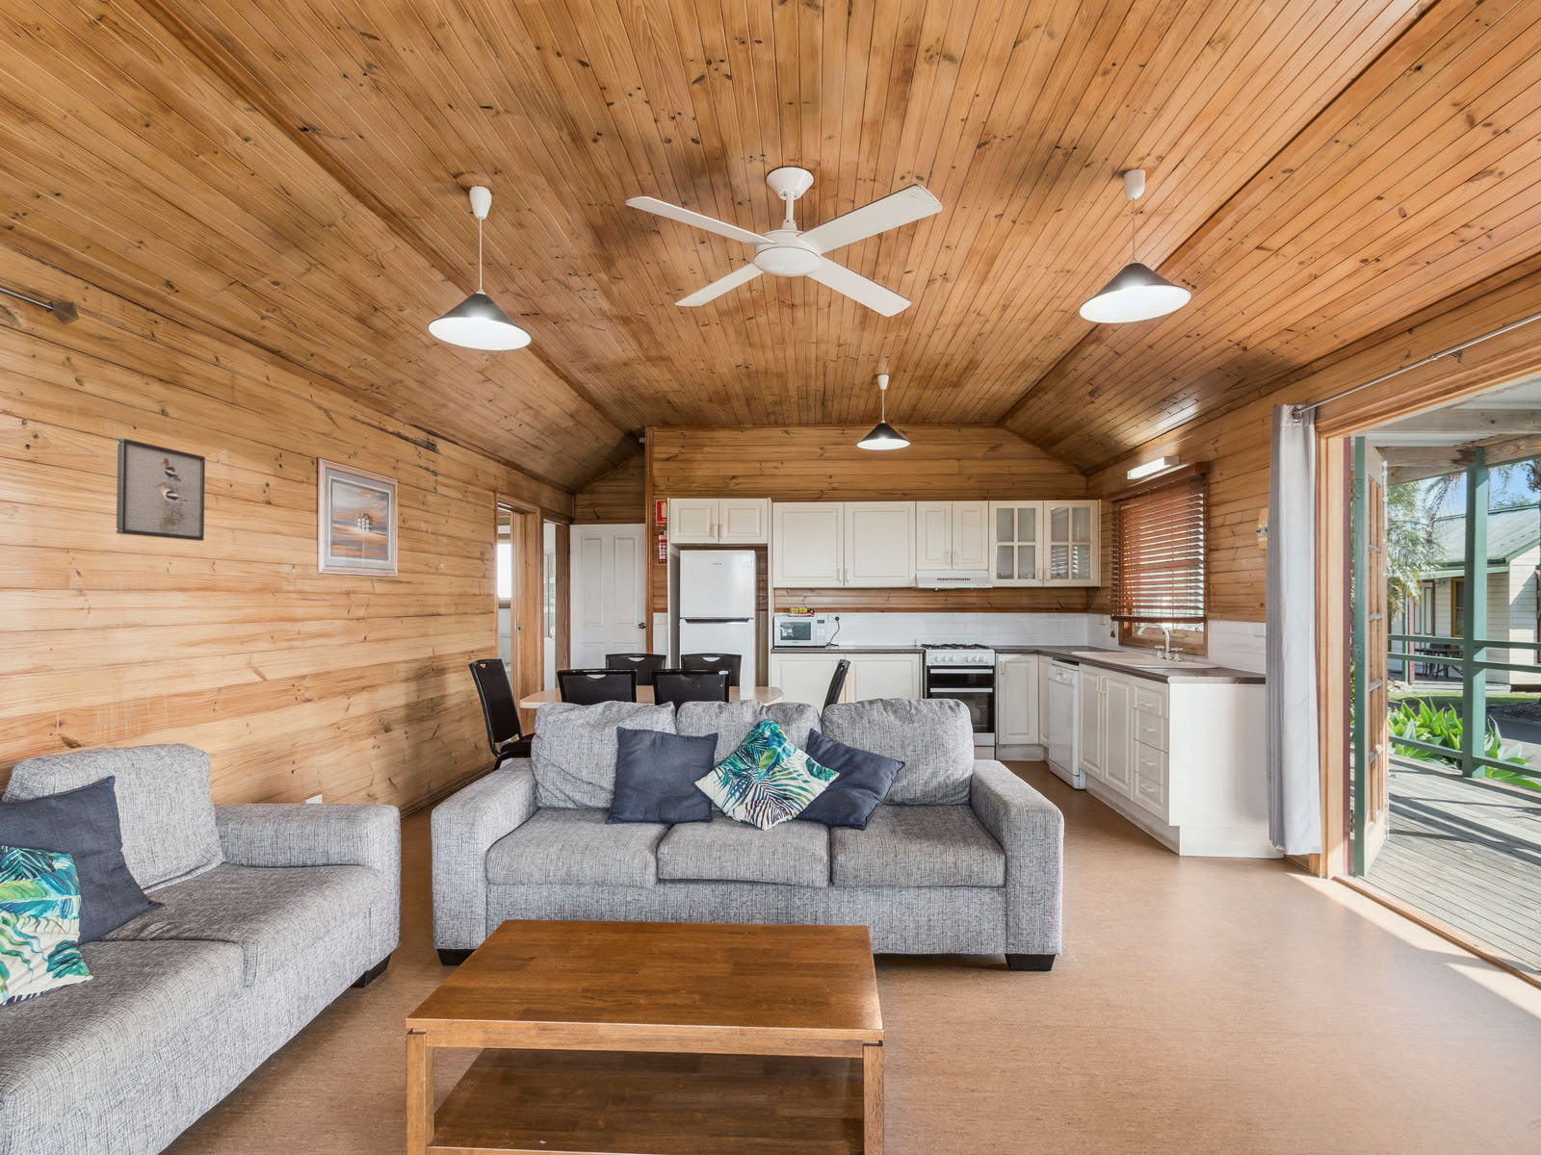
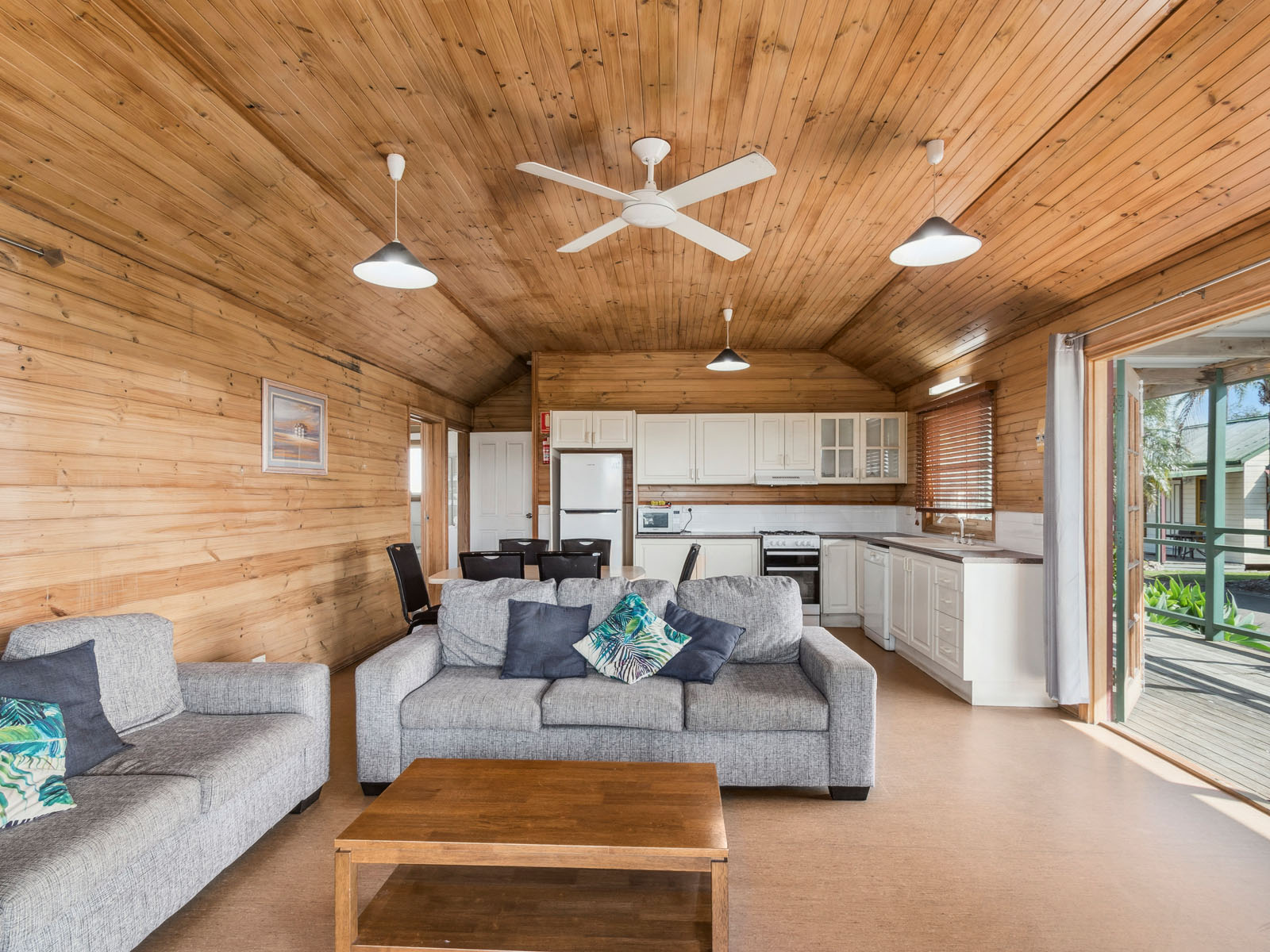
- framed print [115,437,206,542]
